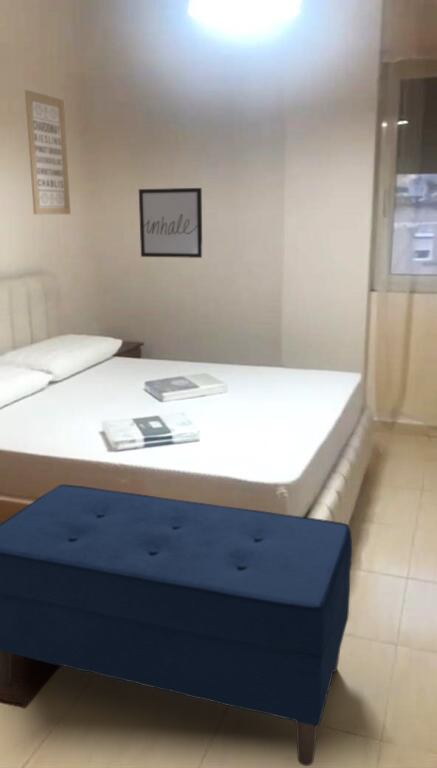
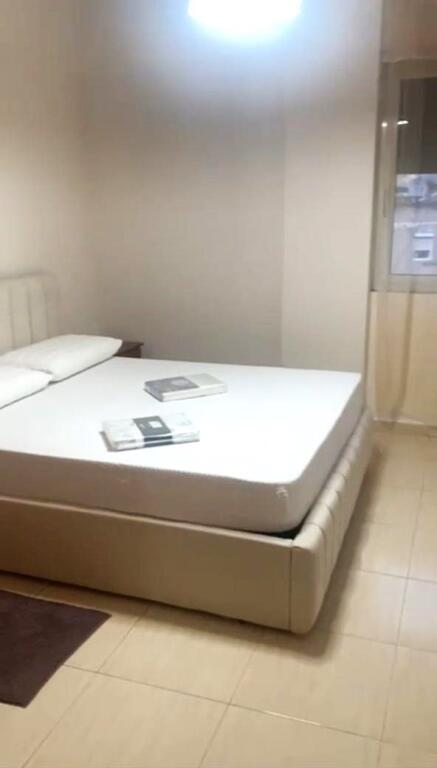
- wall art [138,187,203,259]
- bench [0,483,353,767]
- wall art [24,89,72,215]
